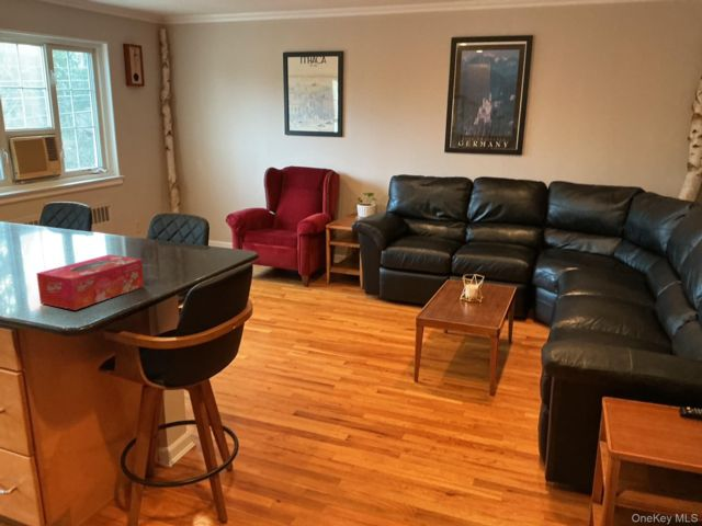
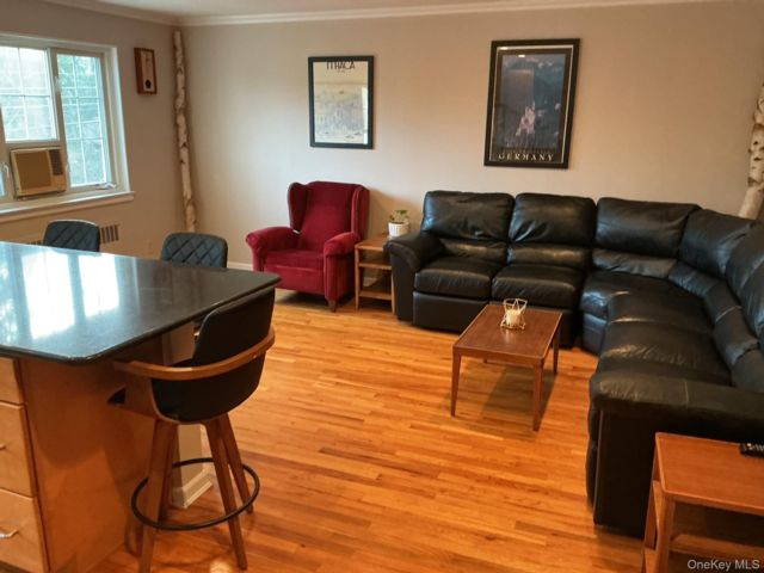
- tissue box [35,253,145,311]
